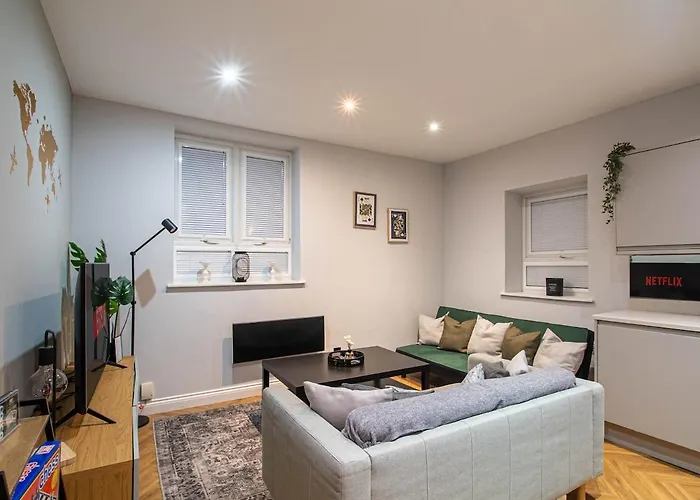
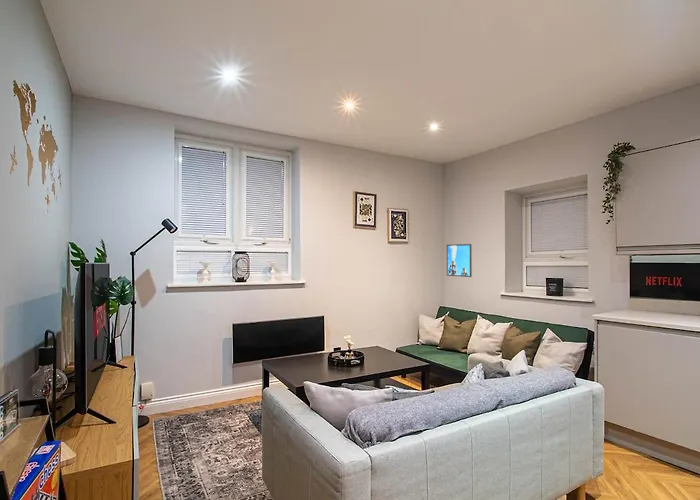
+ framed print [446,243,473,278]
